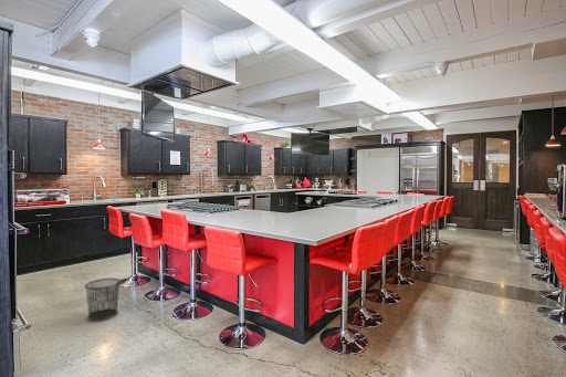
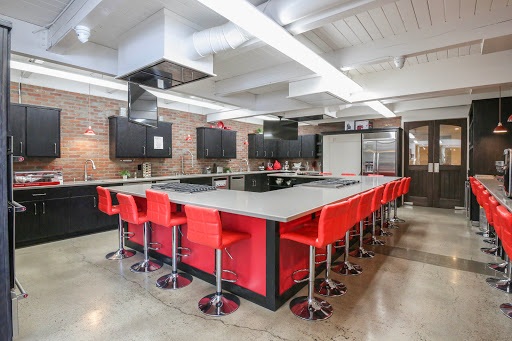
- trash can [84,277,122,322]
